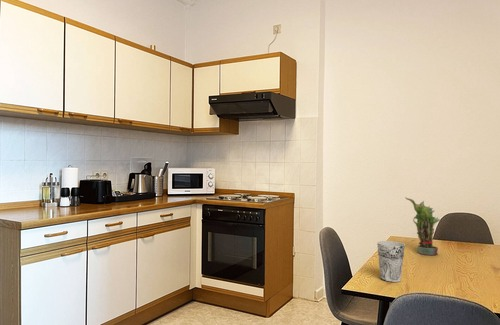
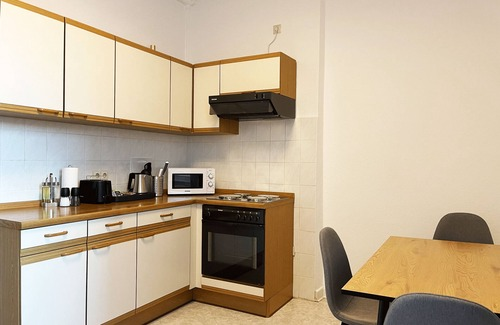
- cup [376,240,406,283]
- potted plant [404,196,441,256]
